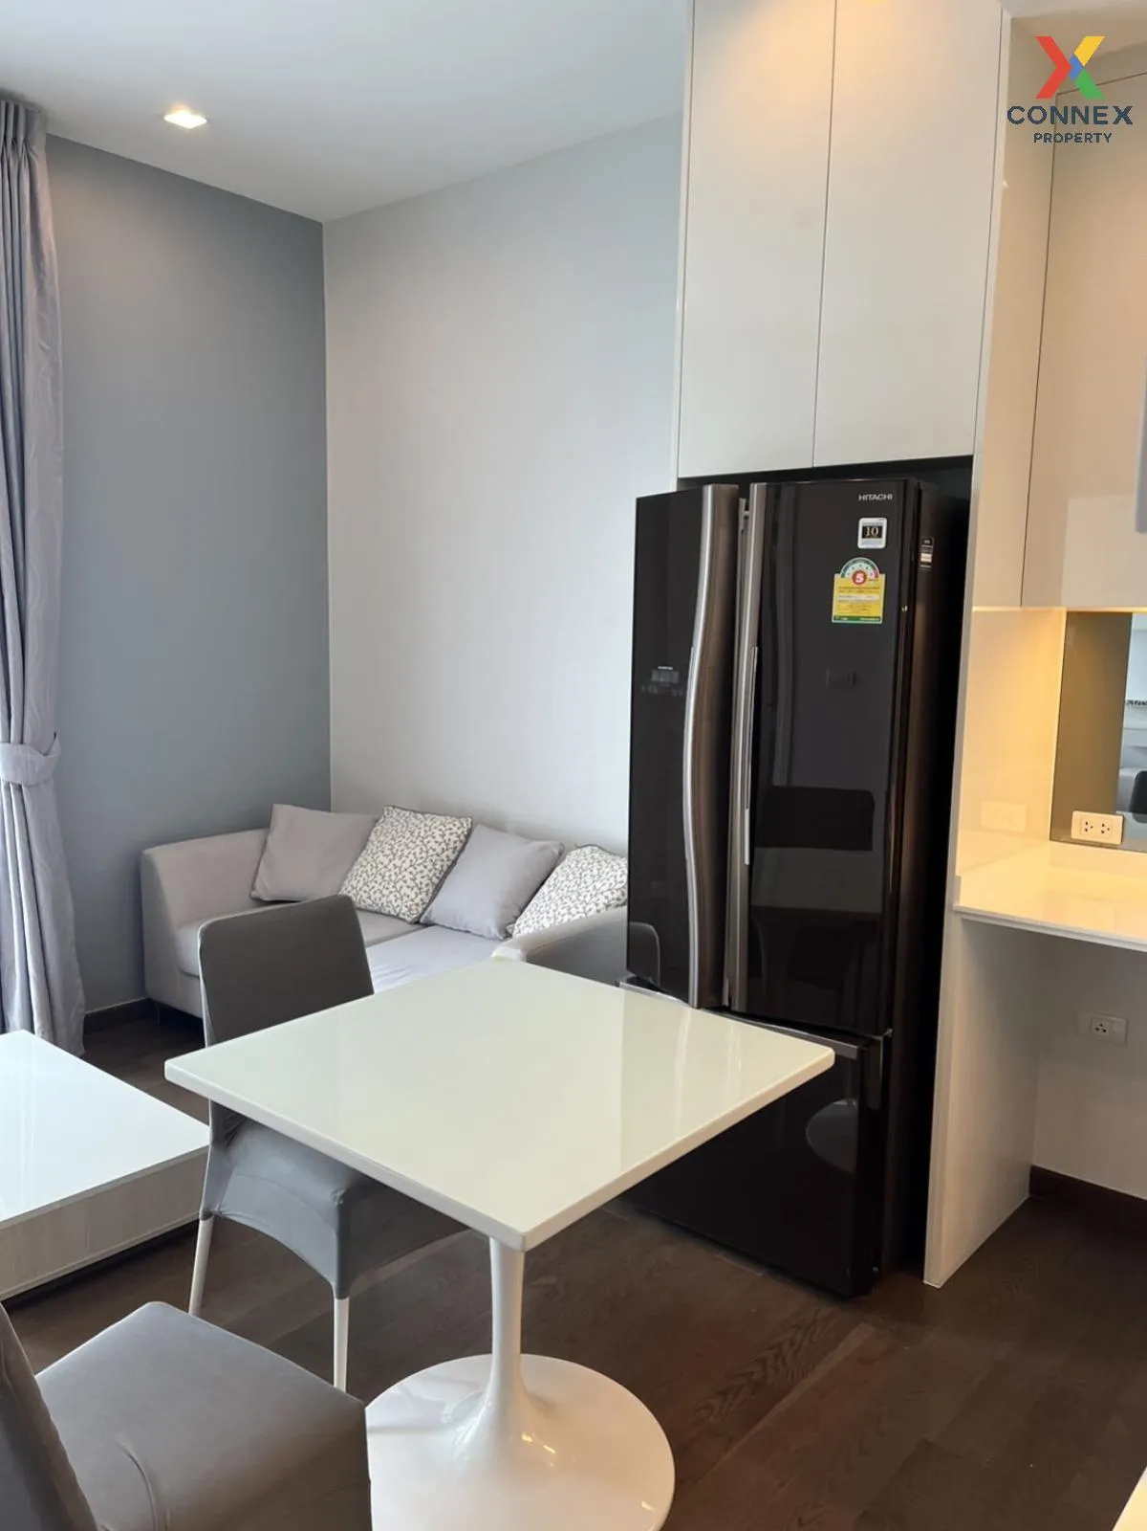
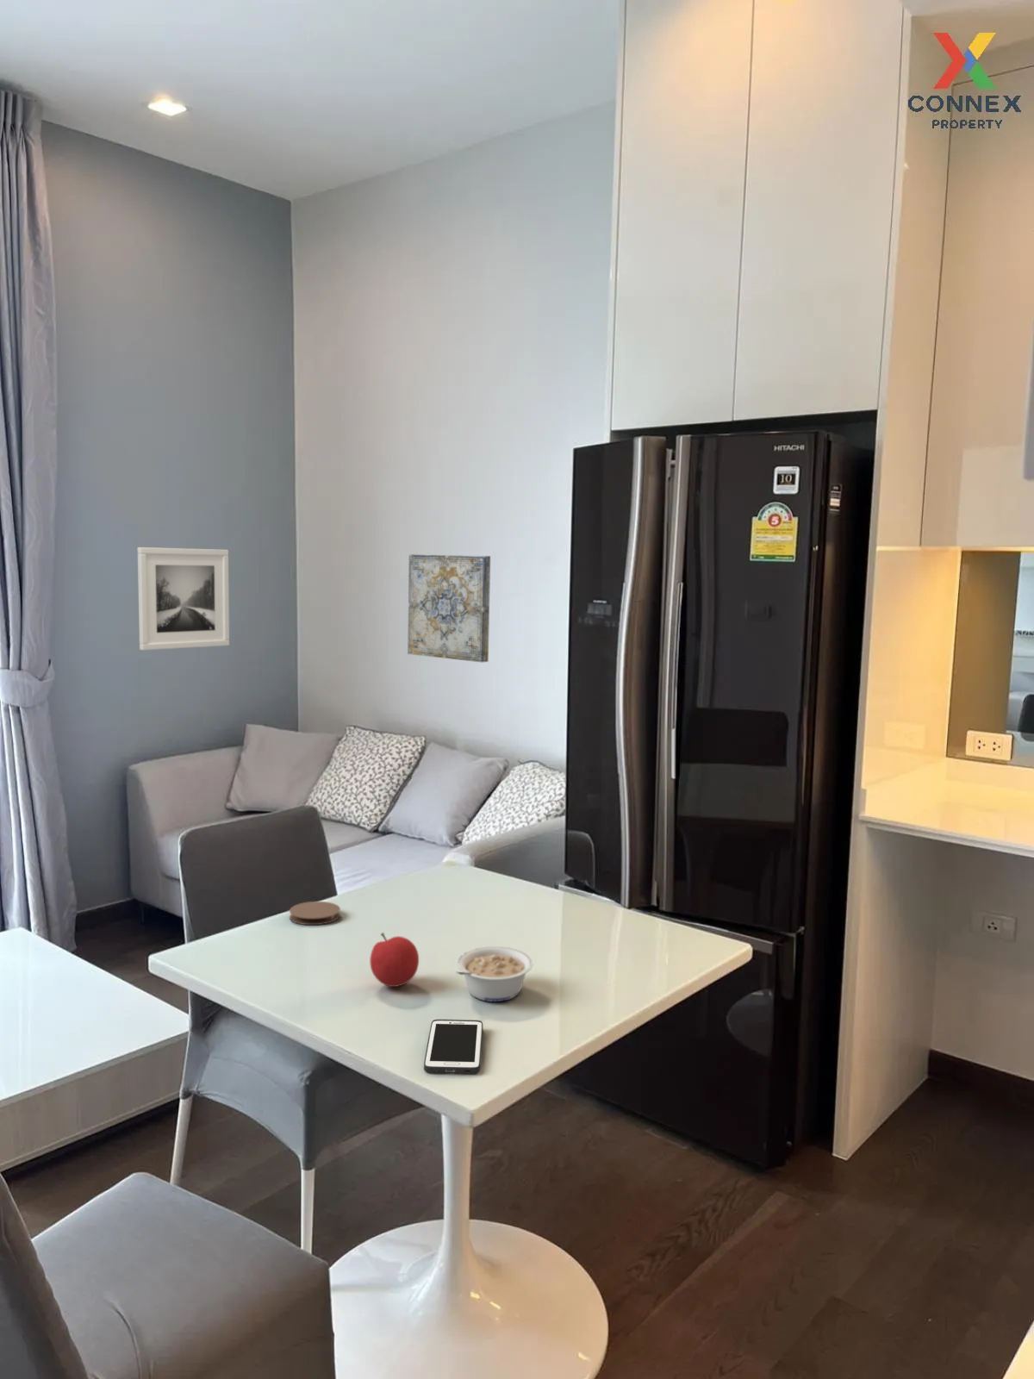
+ coaster [289,900,341,925]
+ wall art [406,554,491,662]
+ cell phone [424,1019,483,1075]
+ legume [454,946,533,1002]
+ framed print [137,546,230,650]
+ fruit [369,932,419,988]
